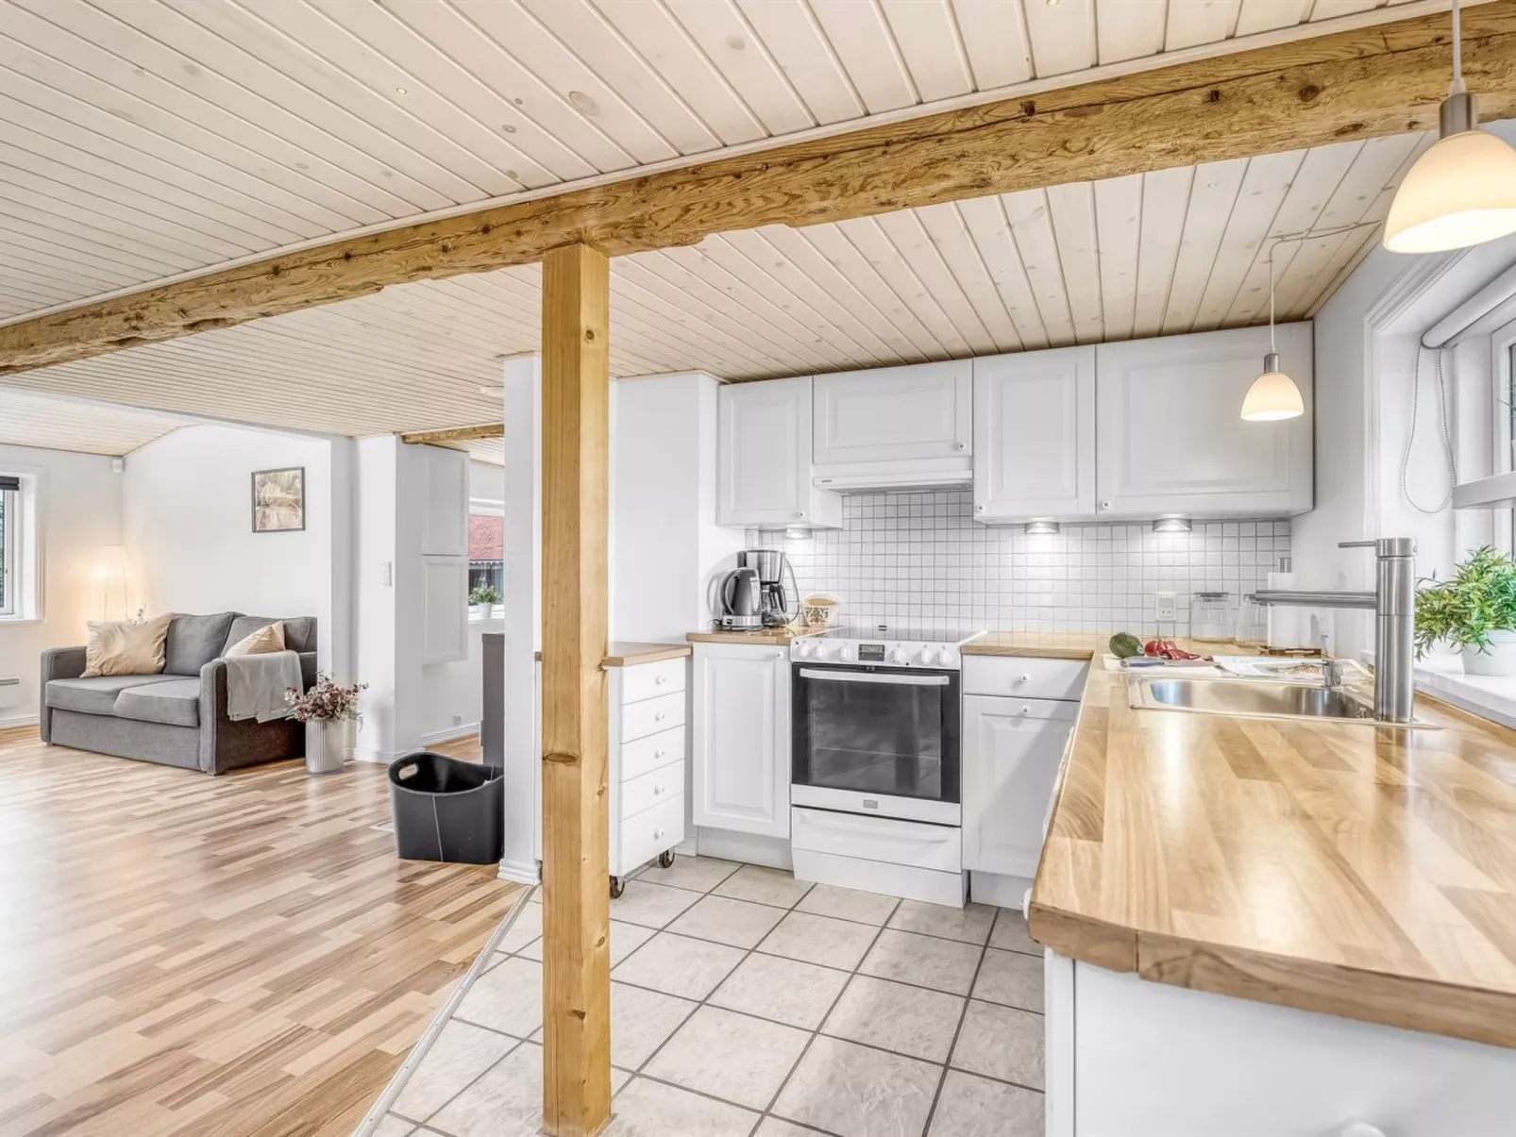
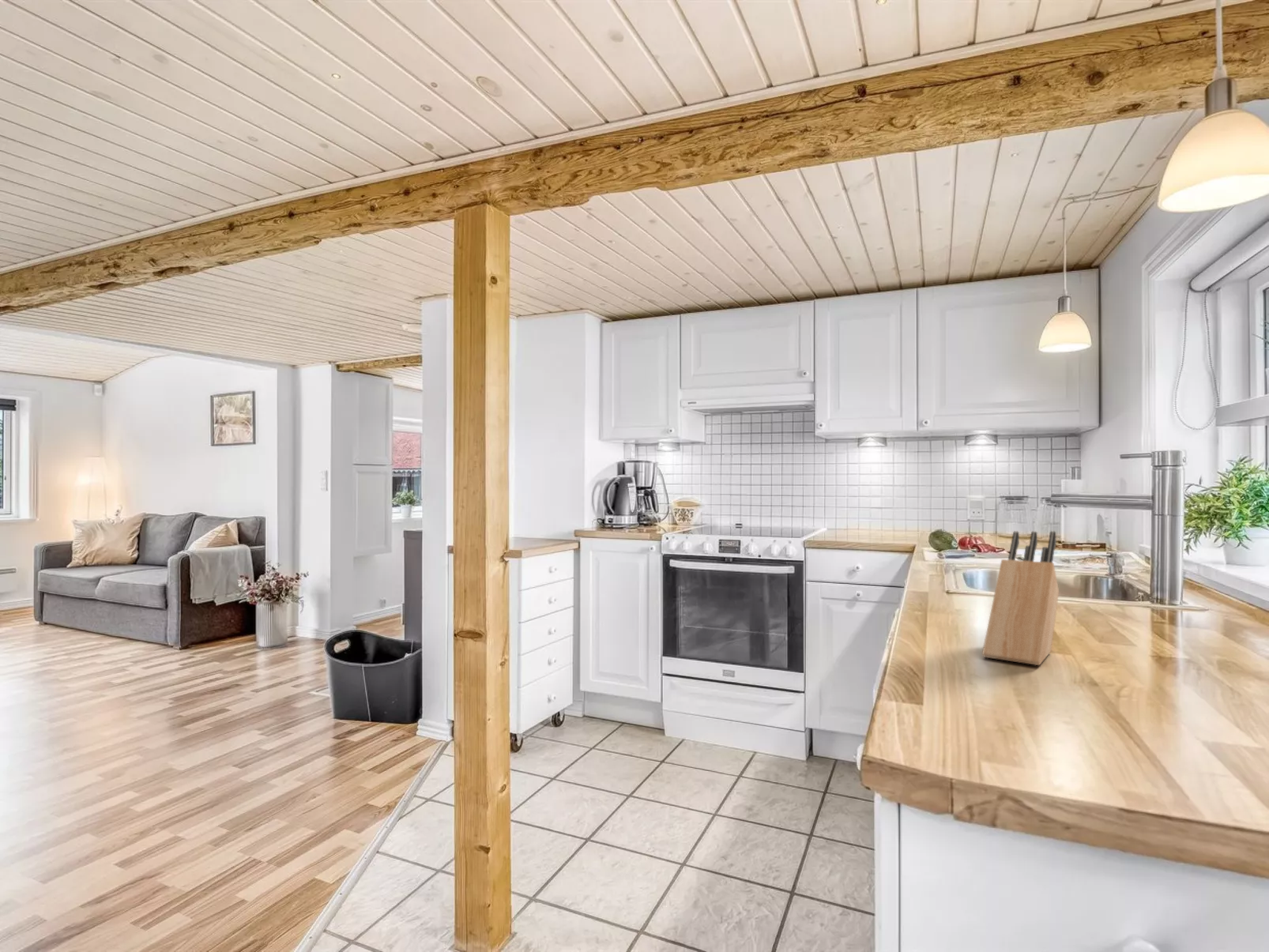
+ knife block [981,530,1060,666]
